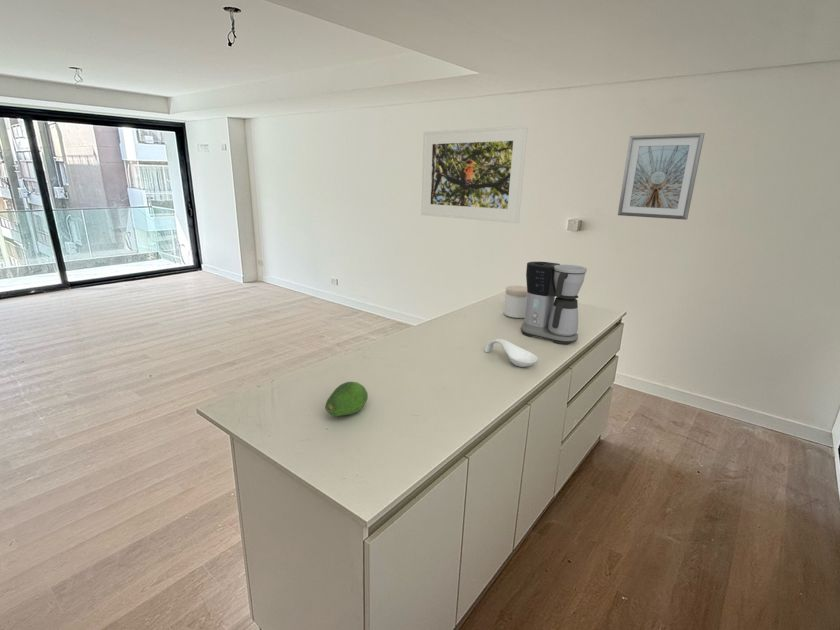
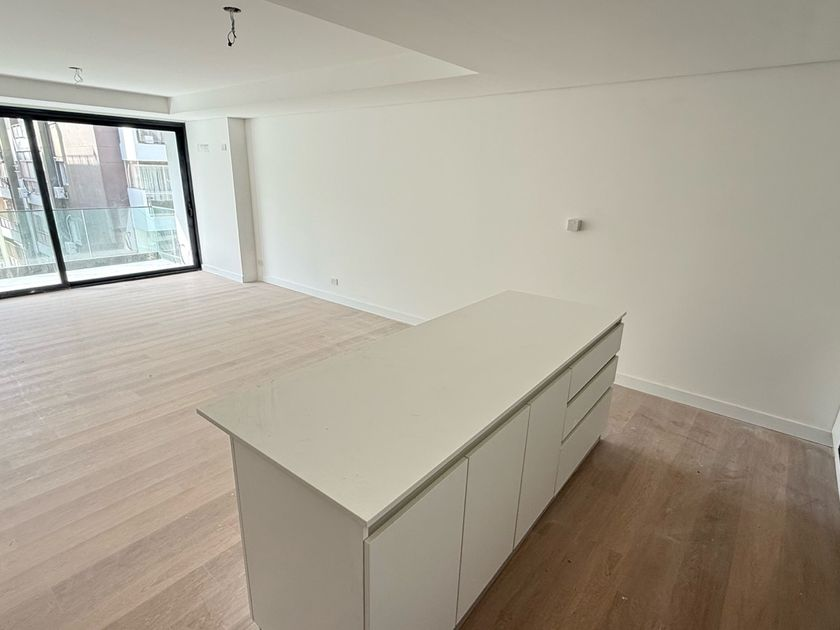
- picture frame [617,132,706,221]
- coffee maker [520,261,588,345]
- fruit [324,381,369,417]
- jar [503,285,527,319]
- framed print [420,124,529,224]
- spoon rest [484,338,539,368]
